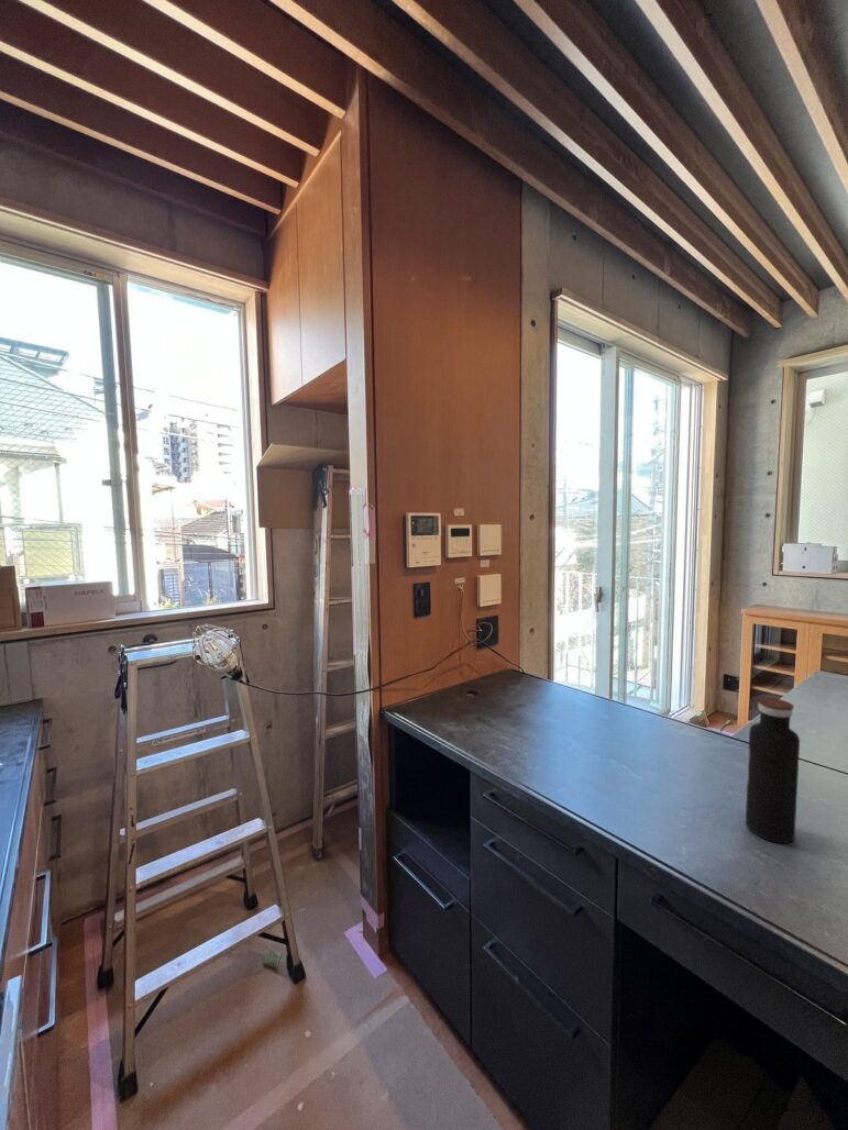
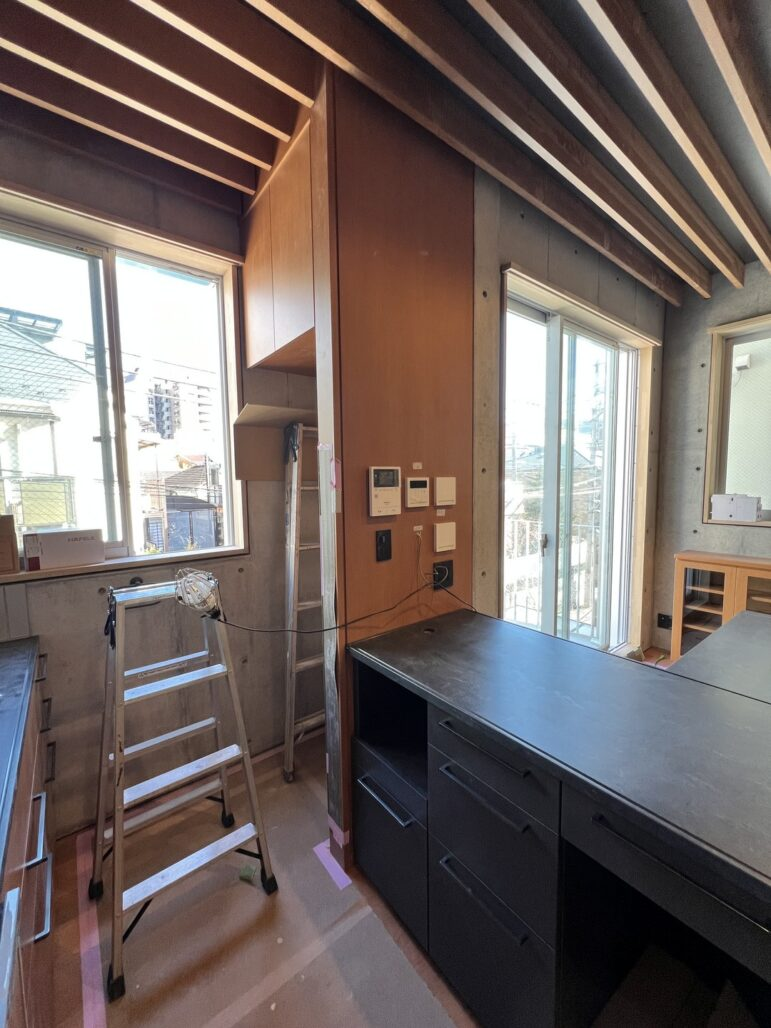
- water bottle [745,697,801,844]
